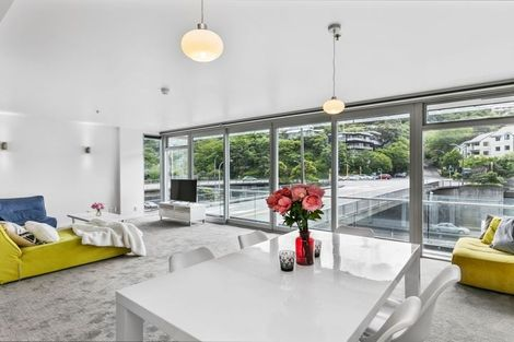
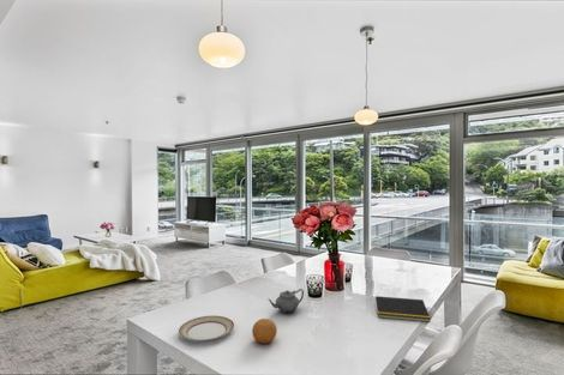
+ notepad [373,295,432,323]
+ plate [178,315,235,341]
+ fruit [251,317,278,345]
+ teapot [266,288,305,314]
